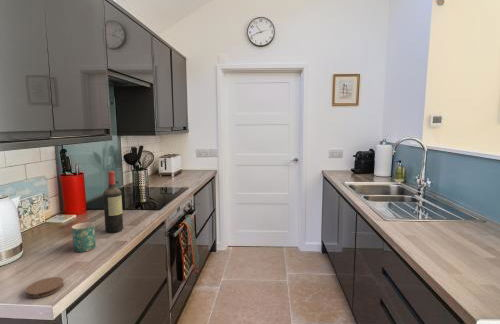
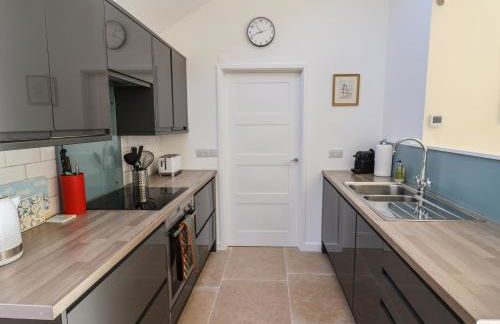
- coaster [24,276,65,299]
- mug [71,221,97,253]
- wine bottle [102,170,124,234]
